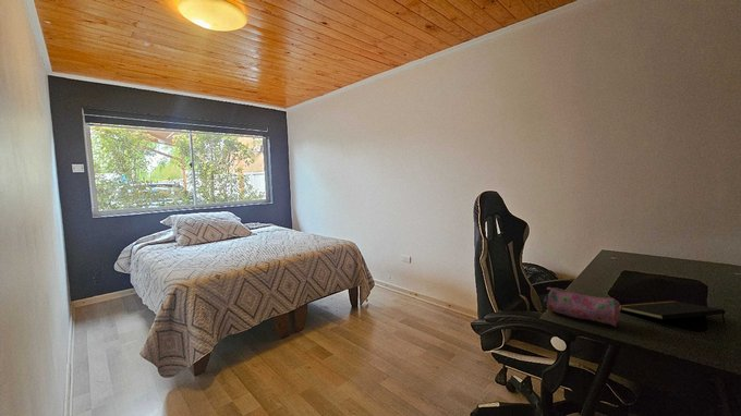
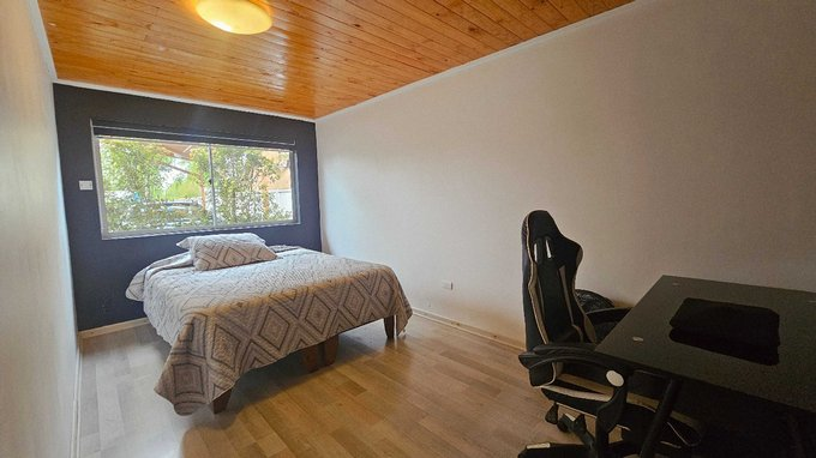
- notepad [619,299,726,325]
- pencil case [543,286,621,328]
